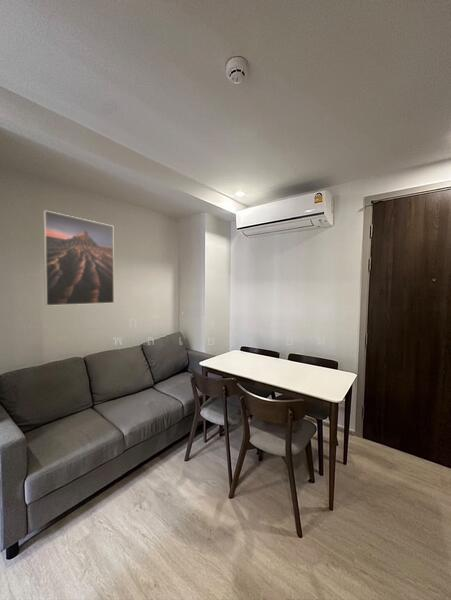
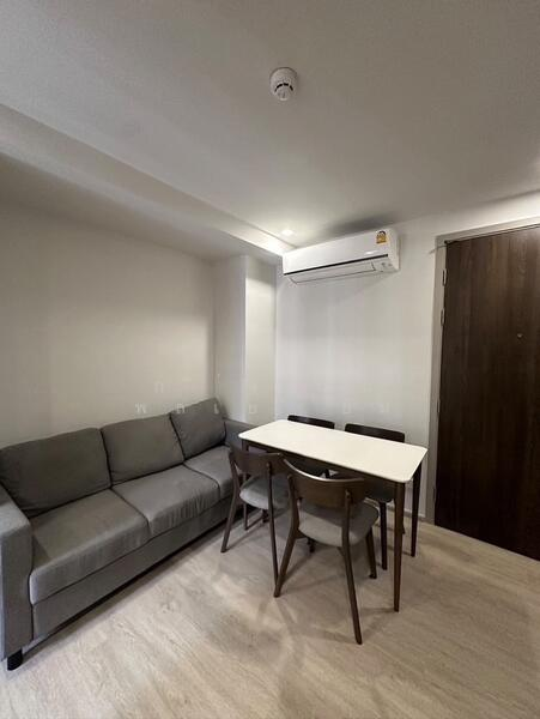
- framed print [42,209,115,307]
